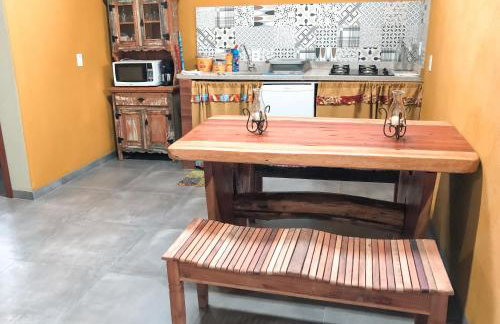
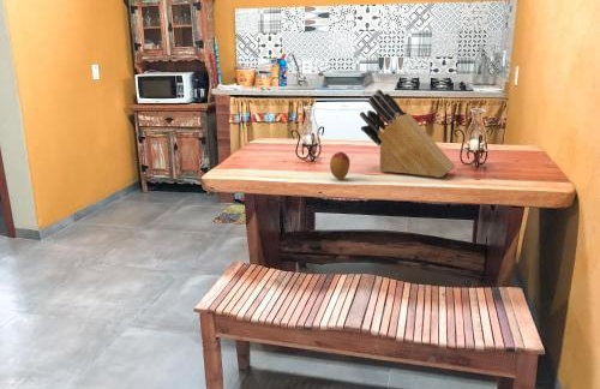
+ fruit [329,151,352,180]
+ knife block [359,89,456,179]
